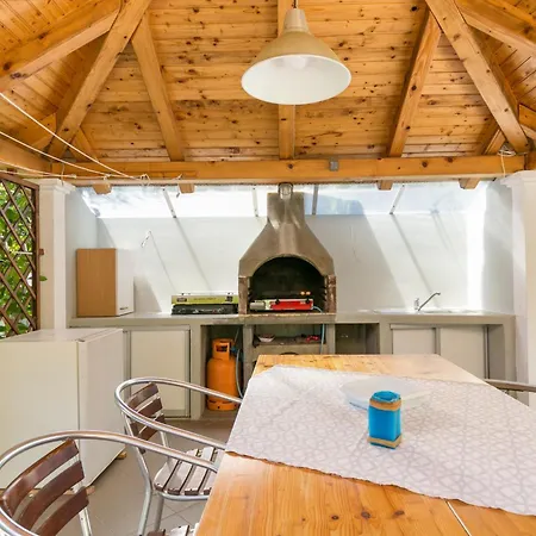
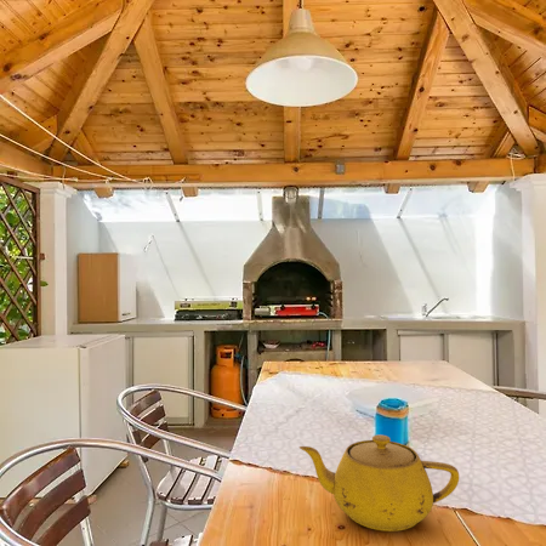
+ teapot [298,433,460,533]
